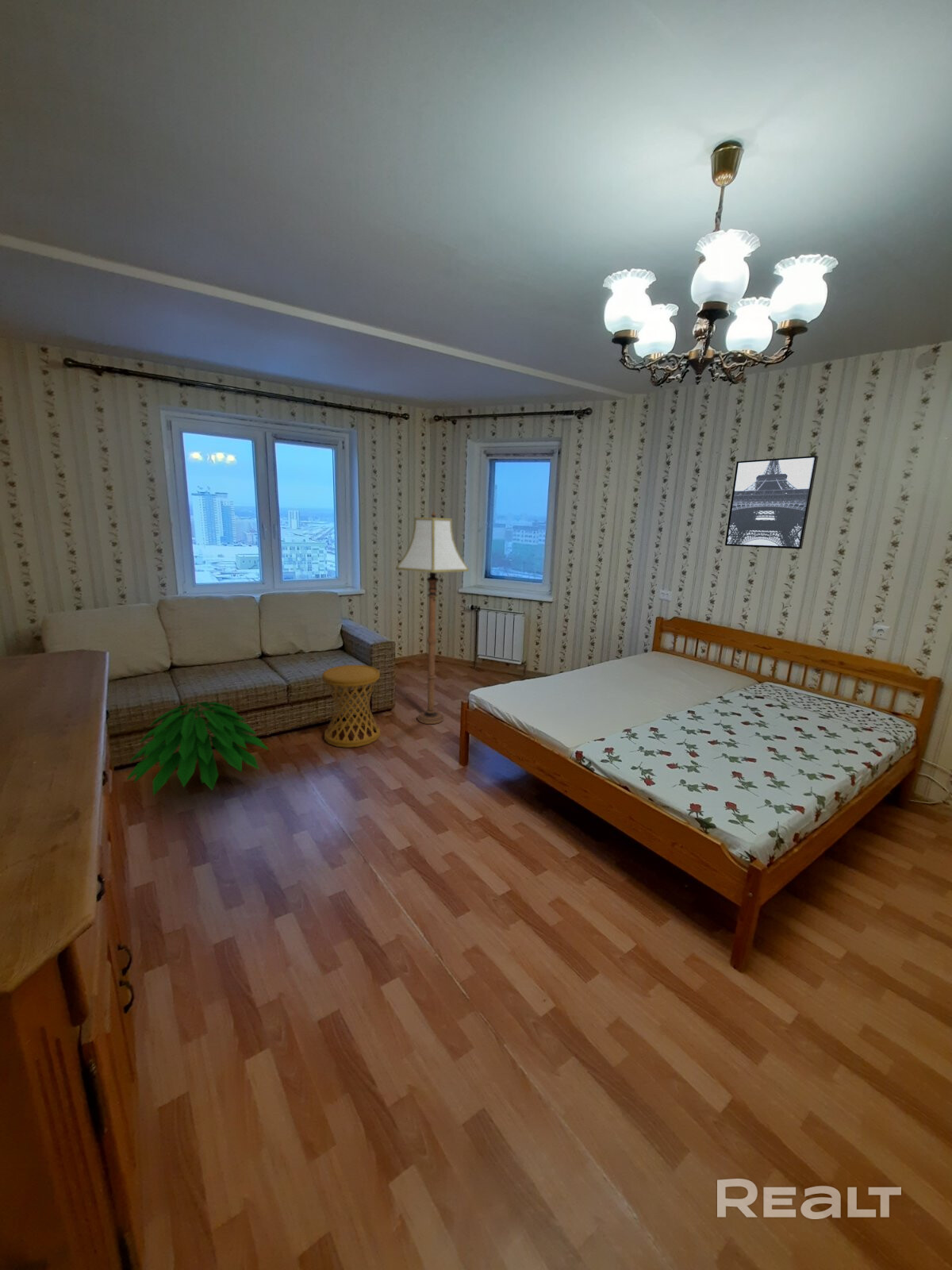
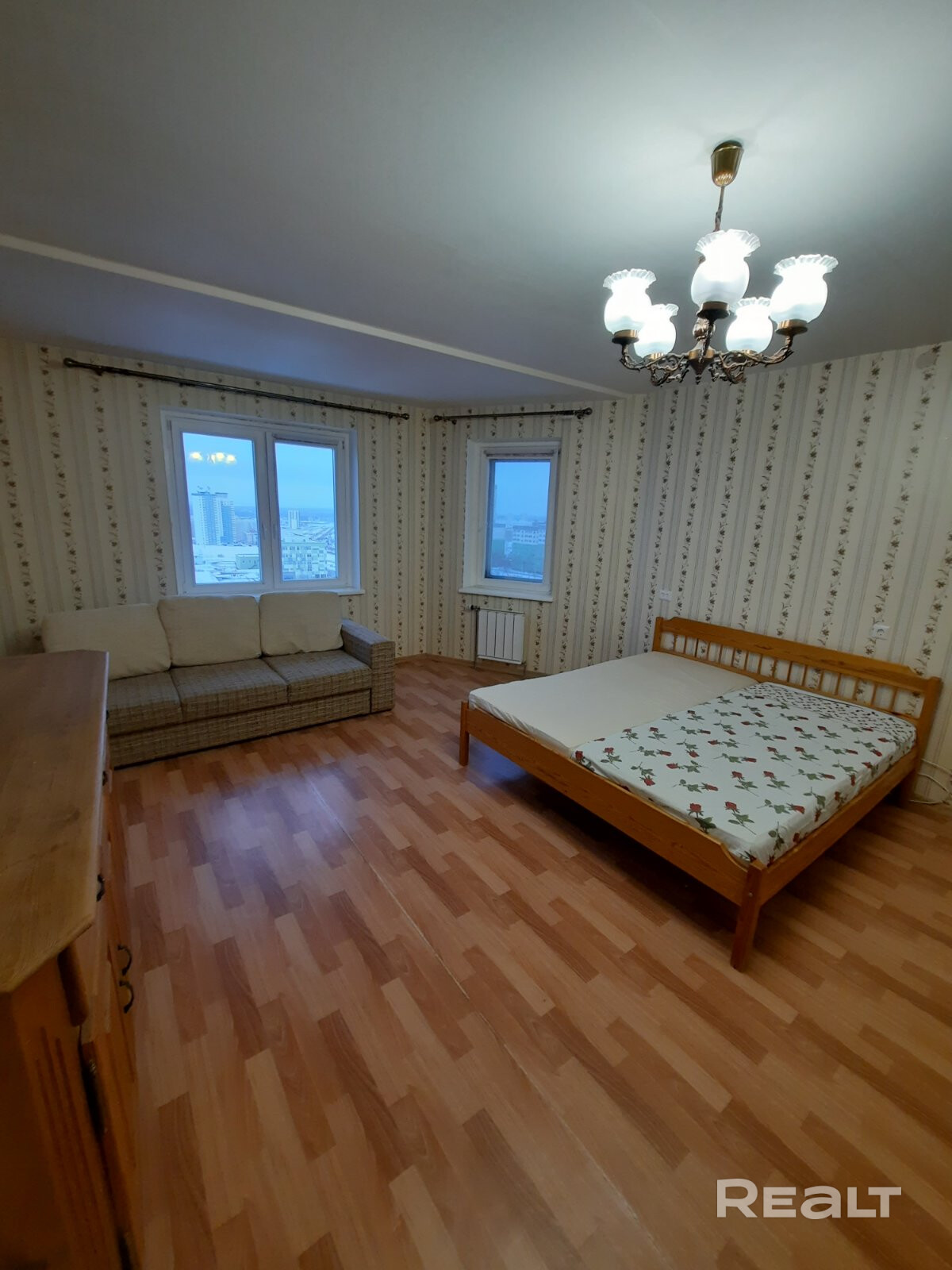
- wall art [724,455,819,550]
- side table [321,664,381,749]
- floor lamp [395,510,470,725]
- indoor plant [126,699,269,797]
